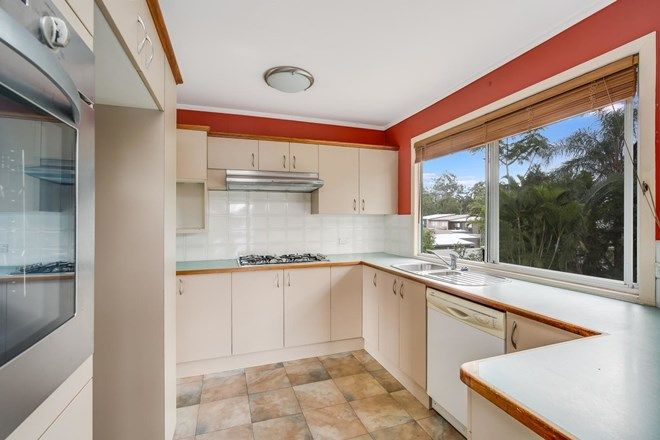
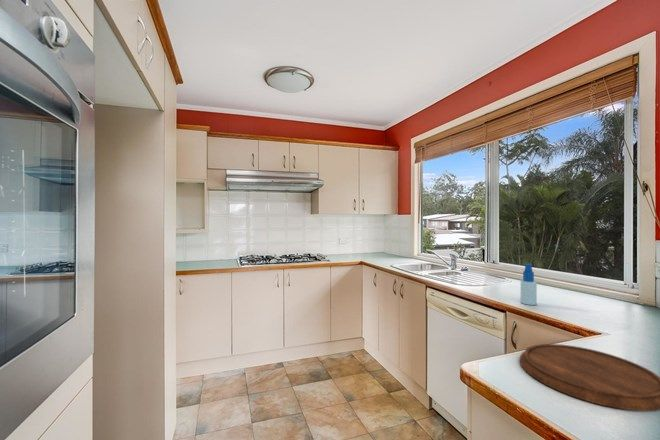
+ spray bottle [520,263,538,306]
+ cutting board [519,343,660,412]
